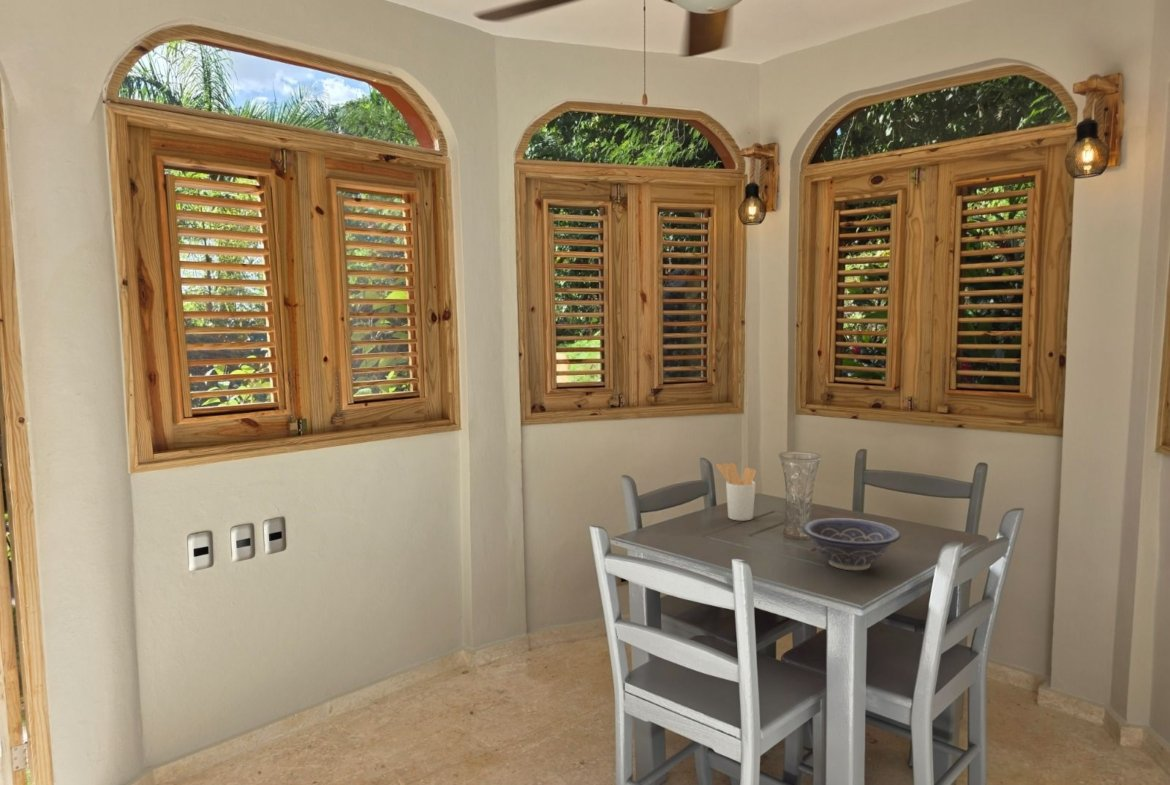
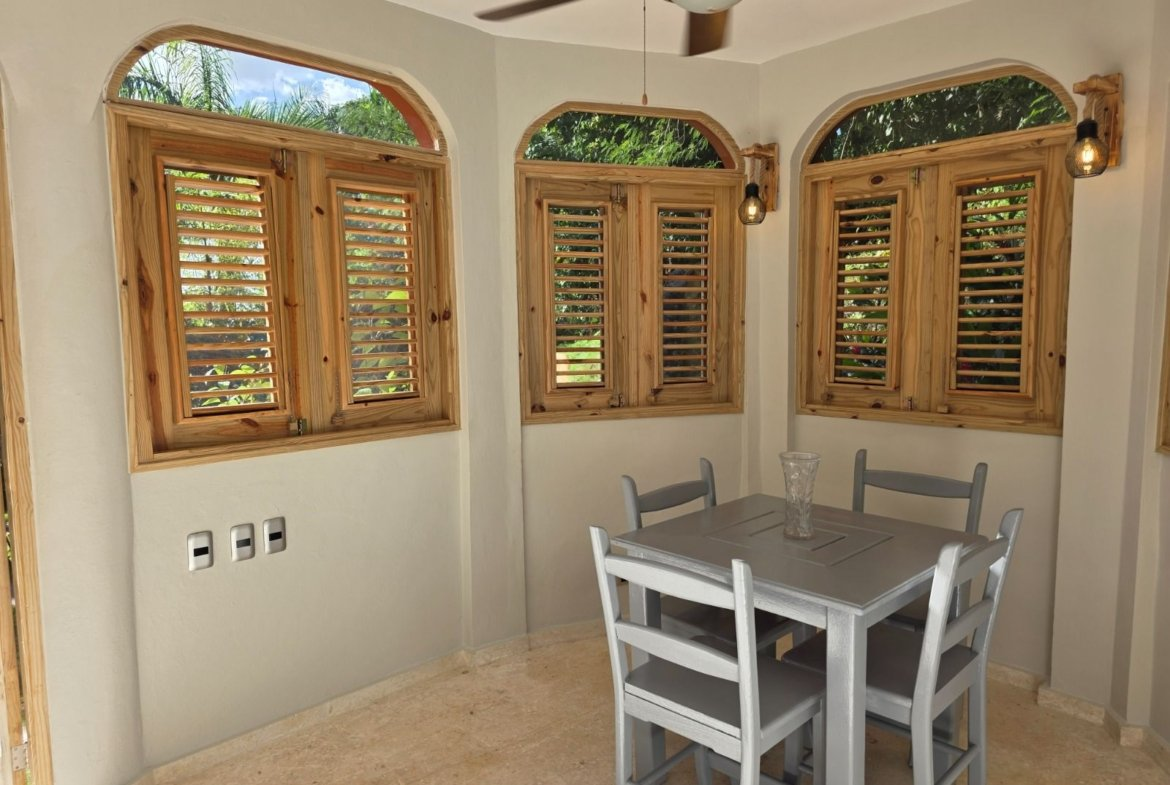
- decorative bowl [801,517,902,571]
- utensil holder [715,462,757,522]
